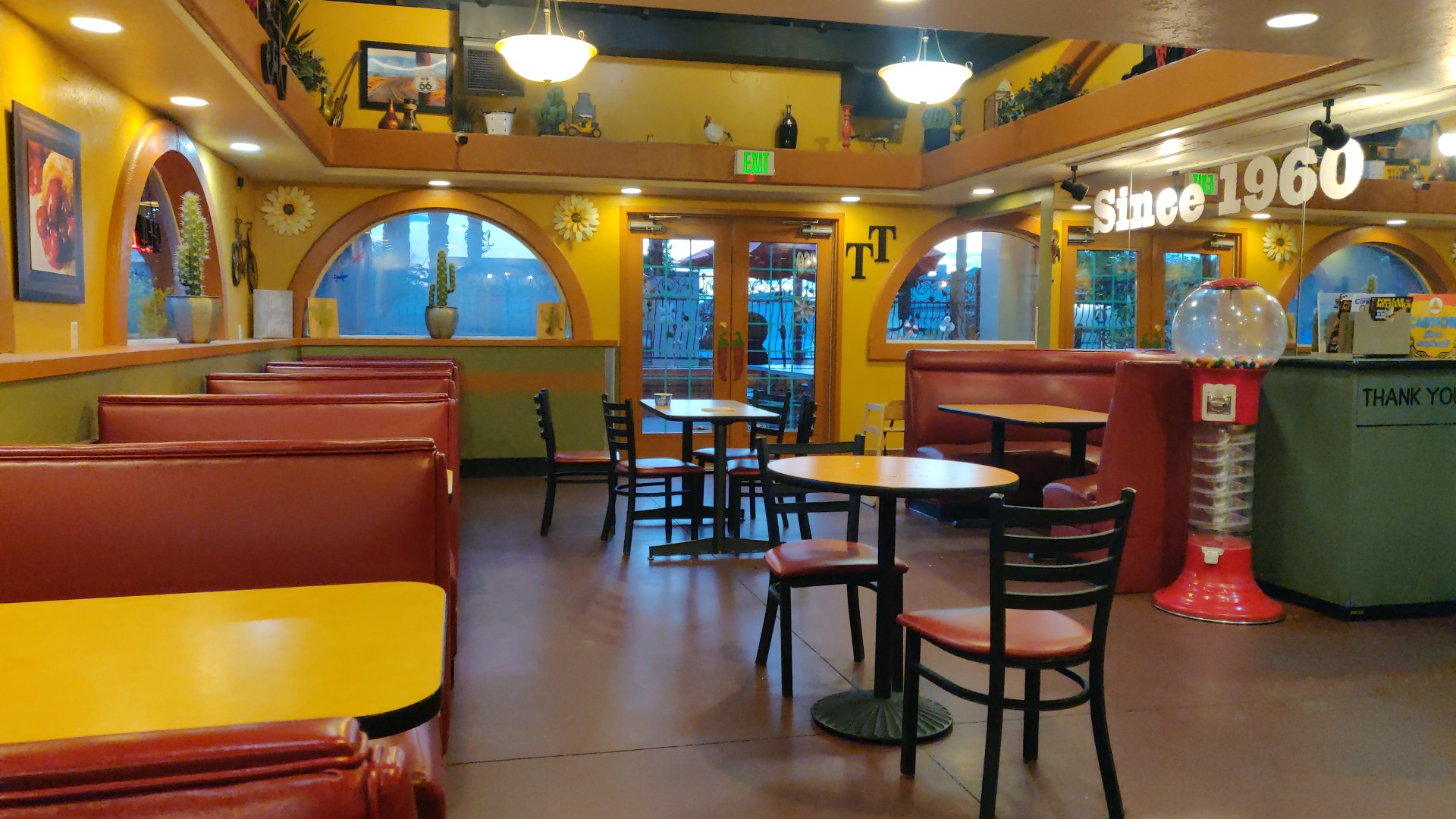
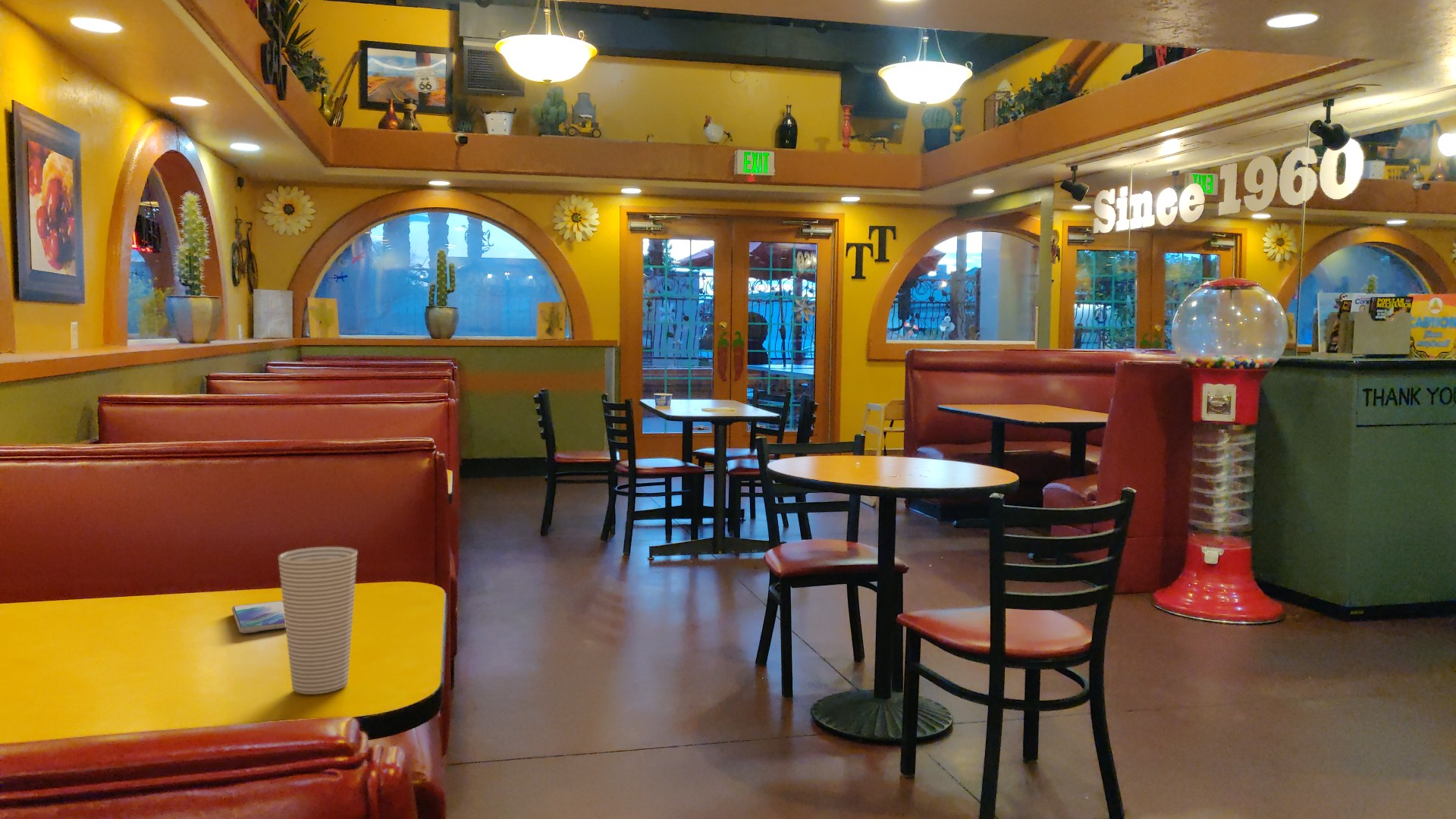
+ smartphone [231,601,286,634]
+ cup [278,546,358,695]
